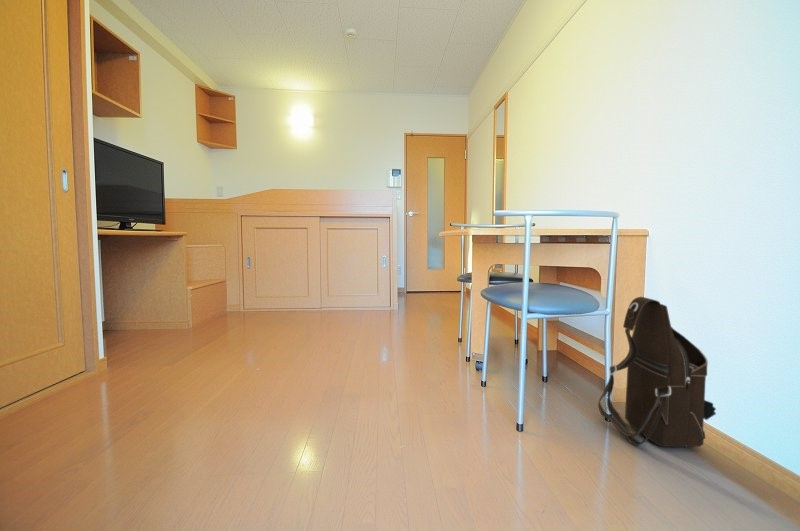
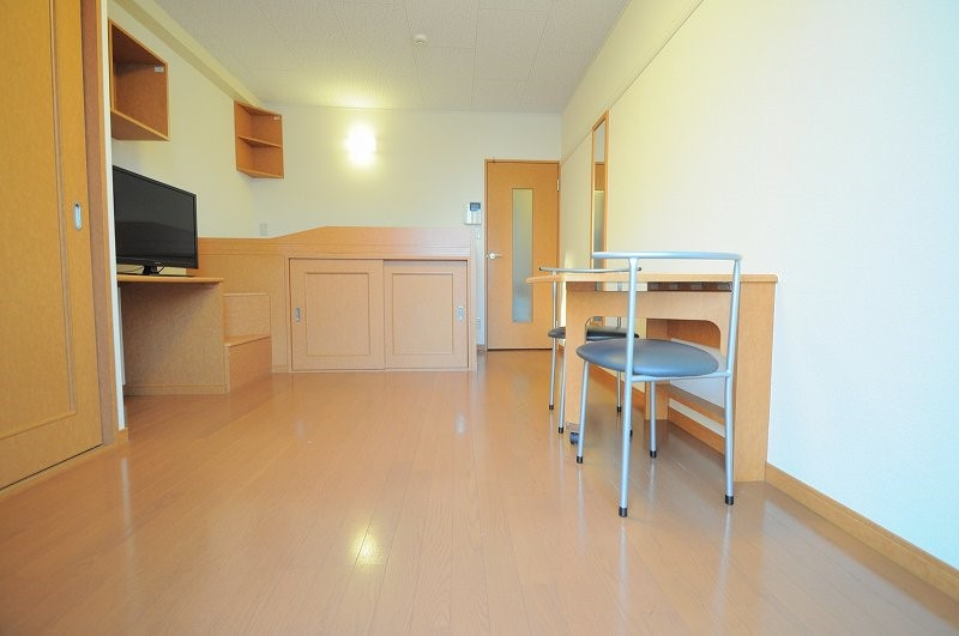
- shoulder bag [597,296,717,448]
